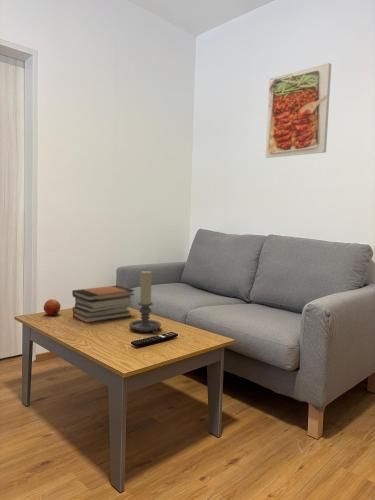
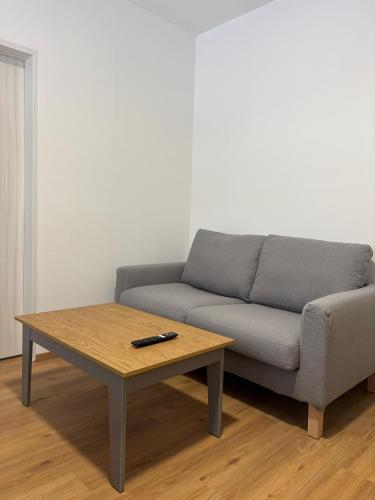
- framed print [265,62,332,159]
- candle holder [128,269,162,334]
- book stack [71,284,136,324]
- apple [43,298,62,316]
